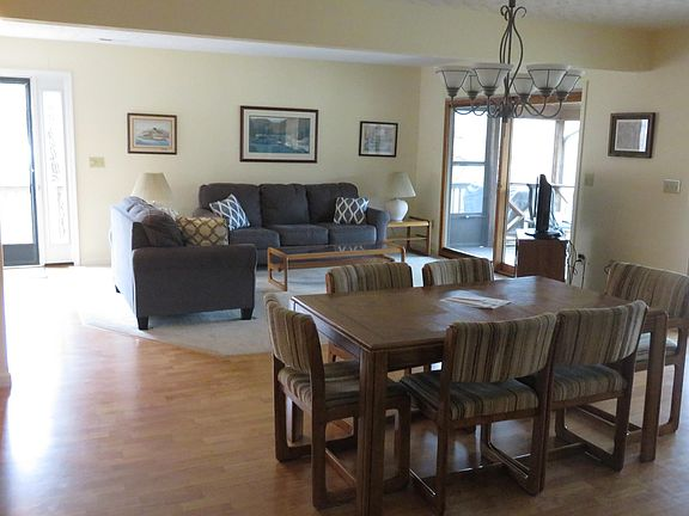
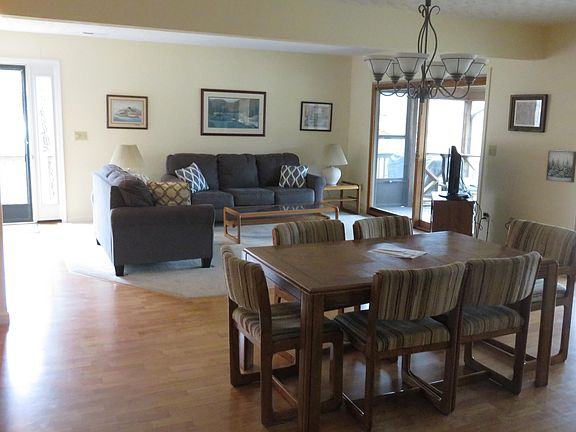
+ wall art [545,150,576,184]
